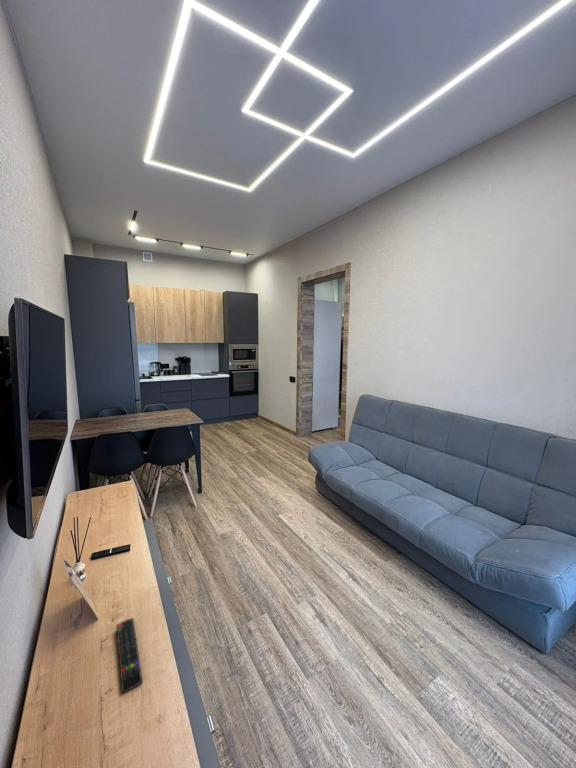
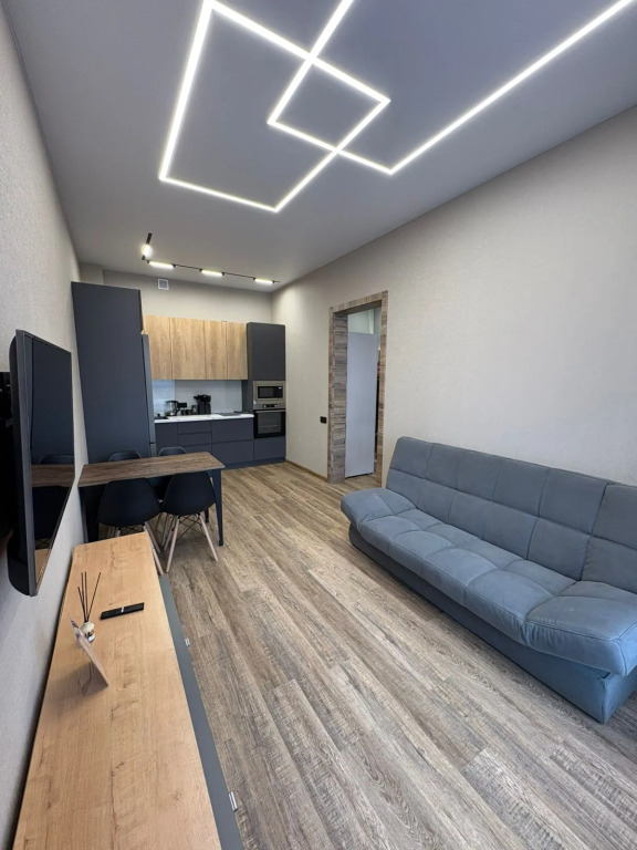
- remote control [115,617,143,694]
